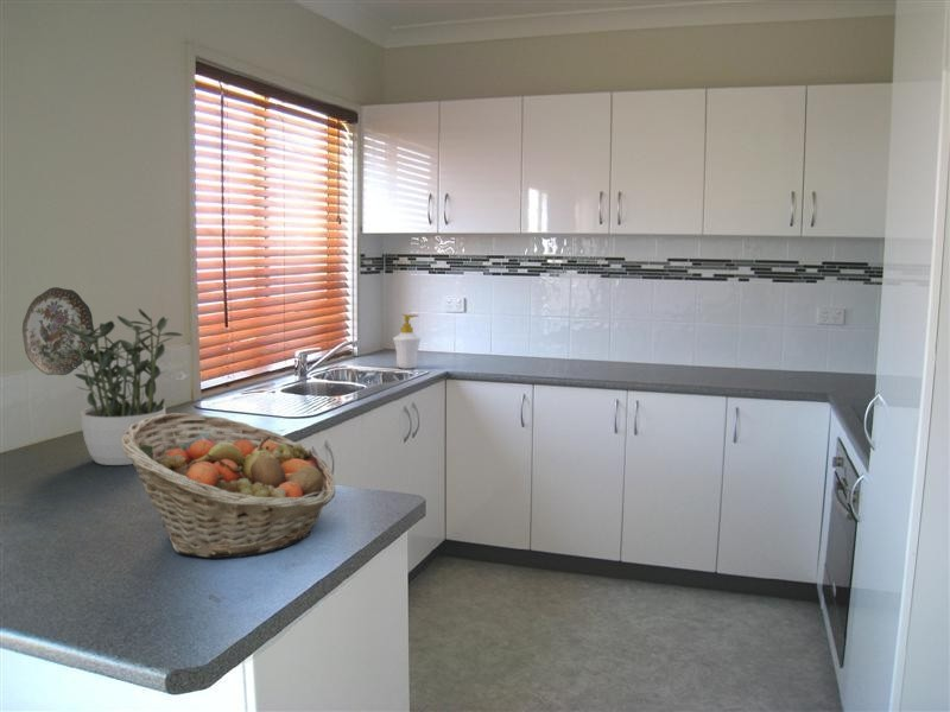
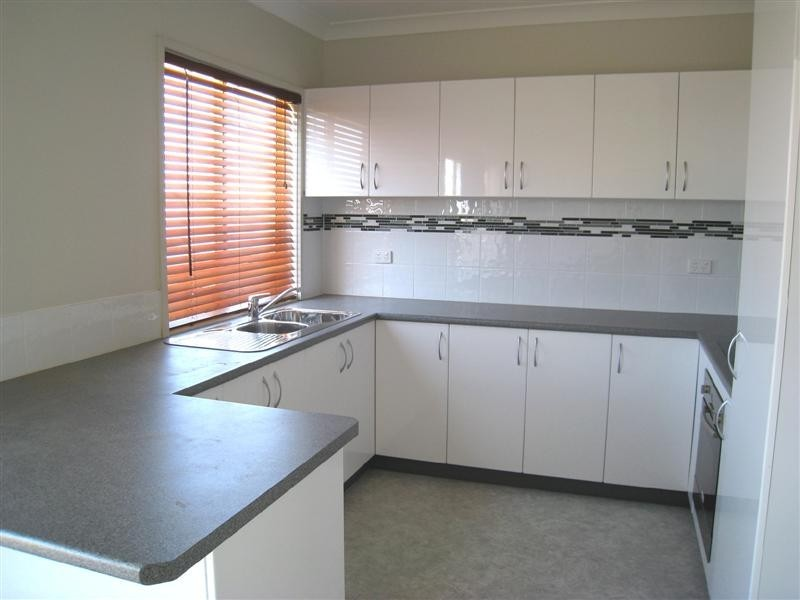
- soap bottle [392,313,422,370]
- potted plant [61,307,184,466]
- decorative plate [21,286,95,376]
- fruit basket [121,412,337,559]
